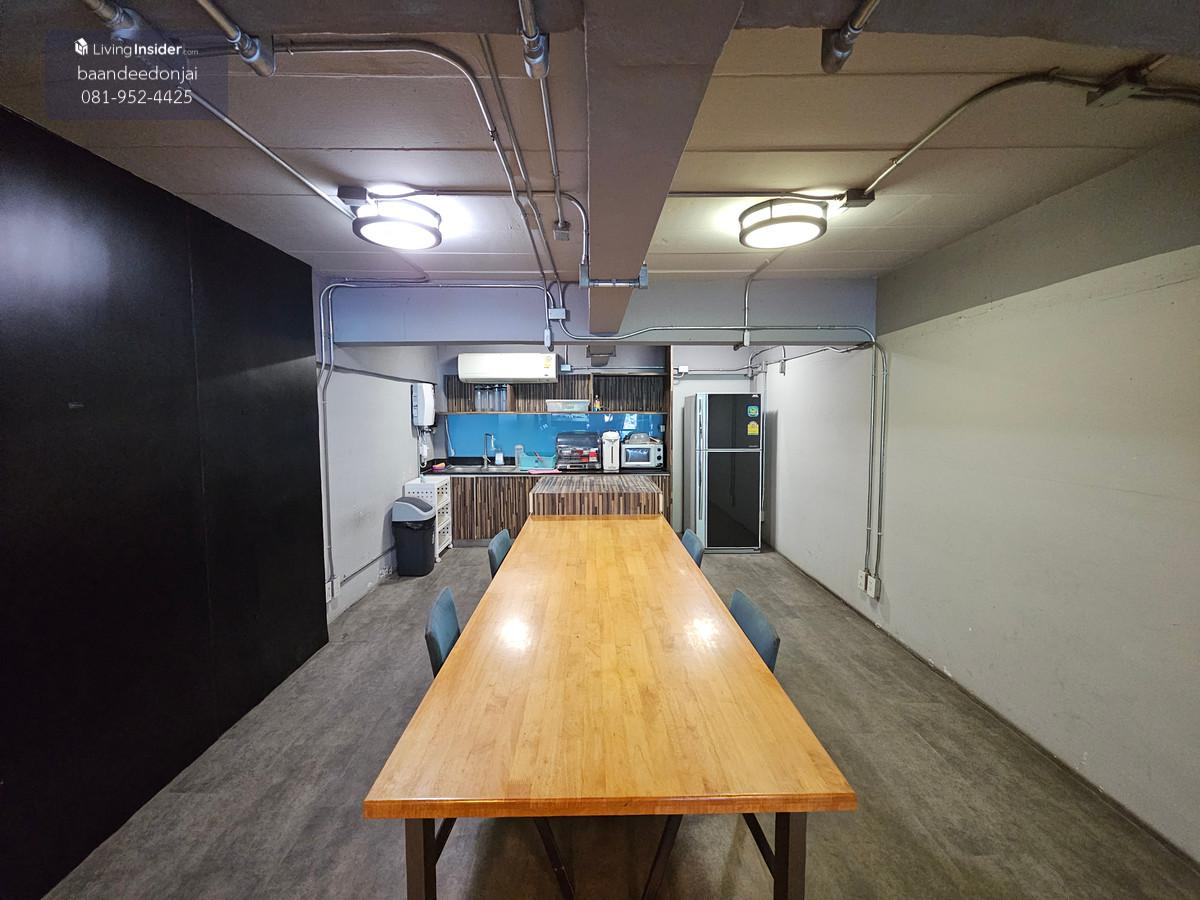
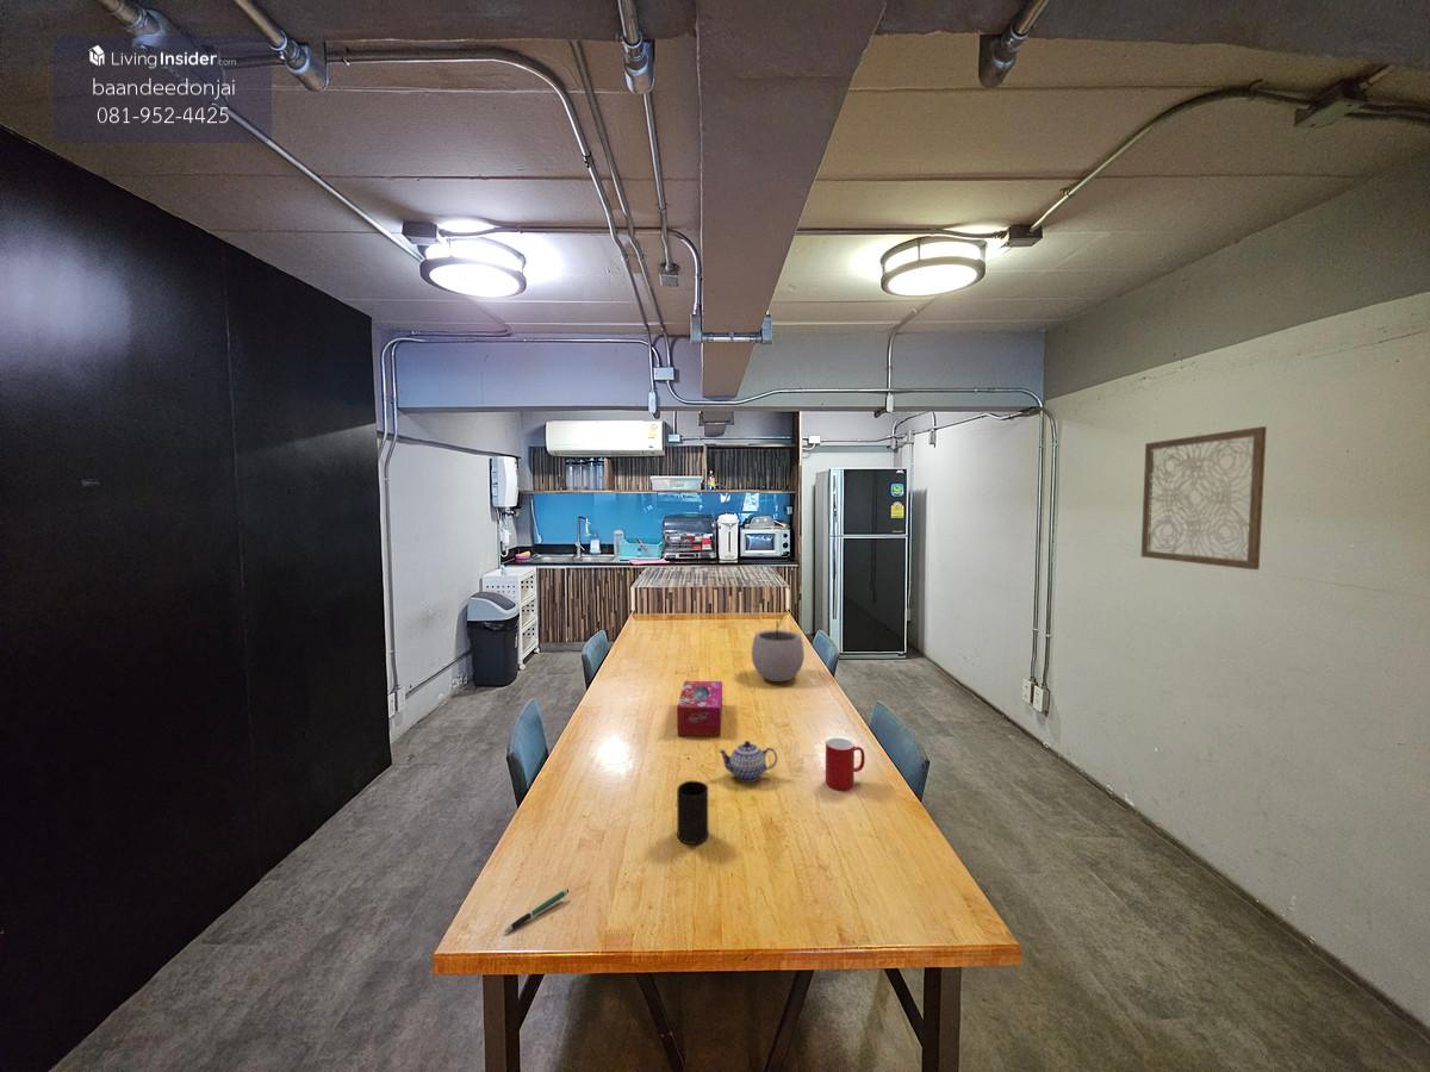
+ plant pot [751,615,806,683]
+ cup [825,737,866,791]
+ wall art [1140,425,1268,571]
+ tissue box [676,680,723,736]
+ teapot [717,740,778,783]
+ cup [676,780,709,846]
+ pen [503,889,570,934]
